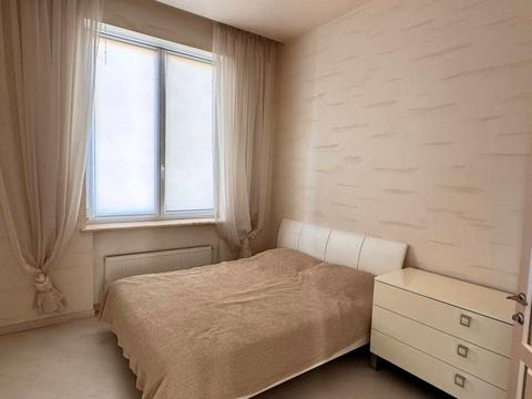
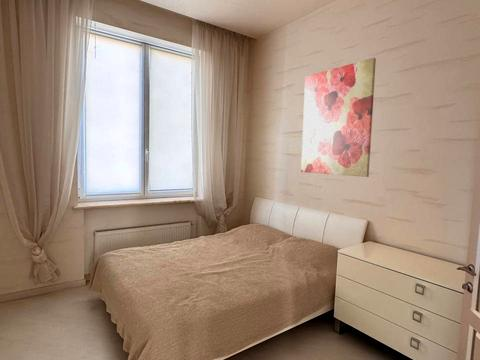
+ wall art [300,57,377,178]
